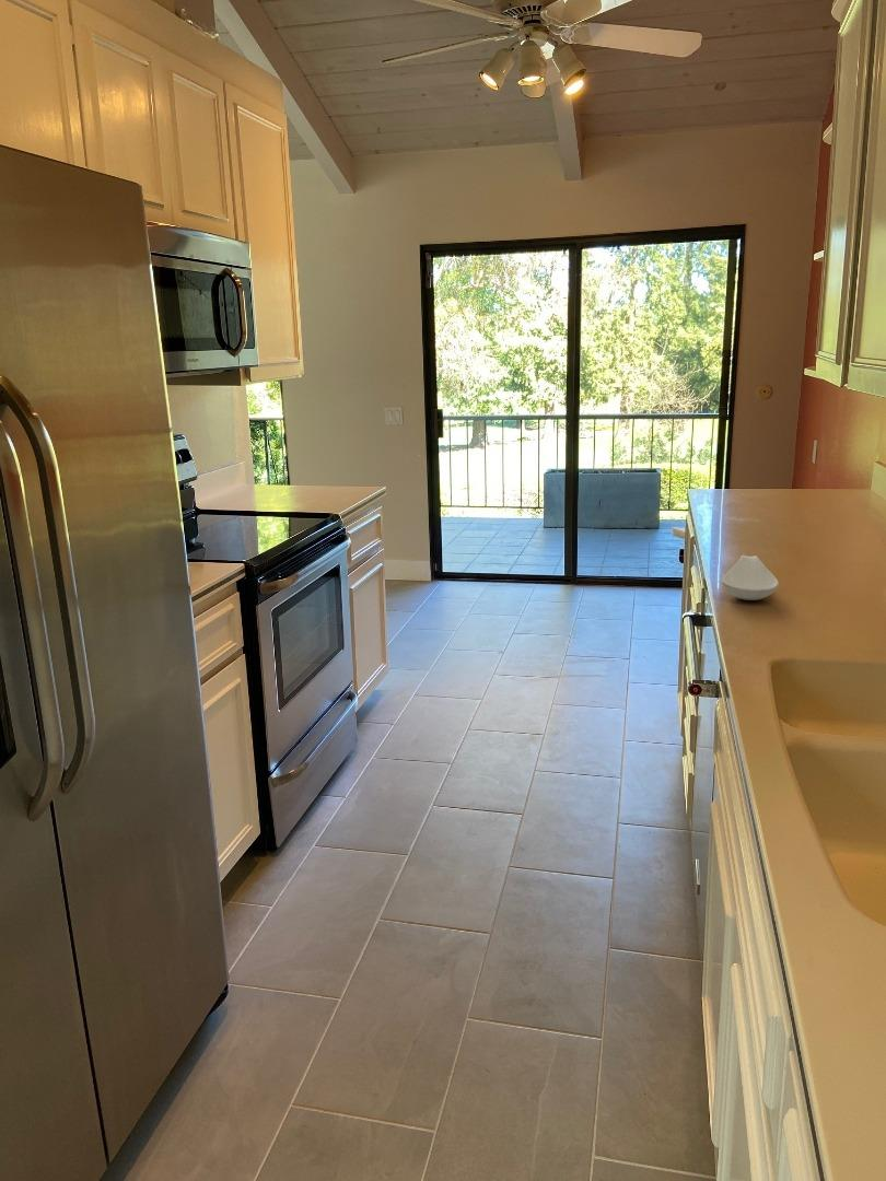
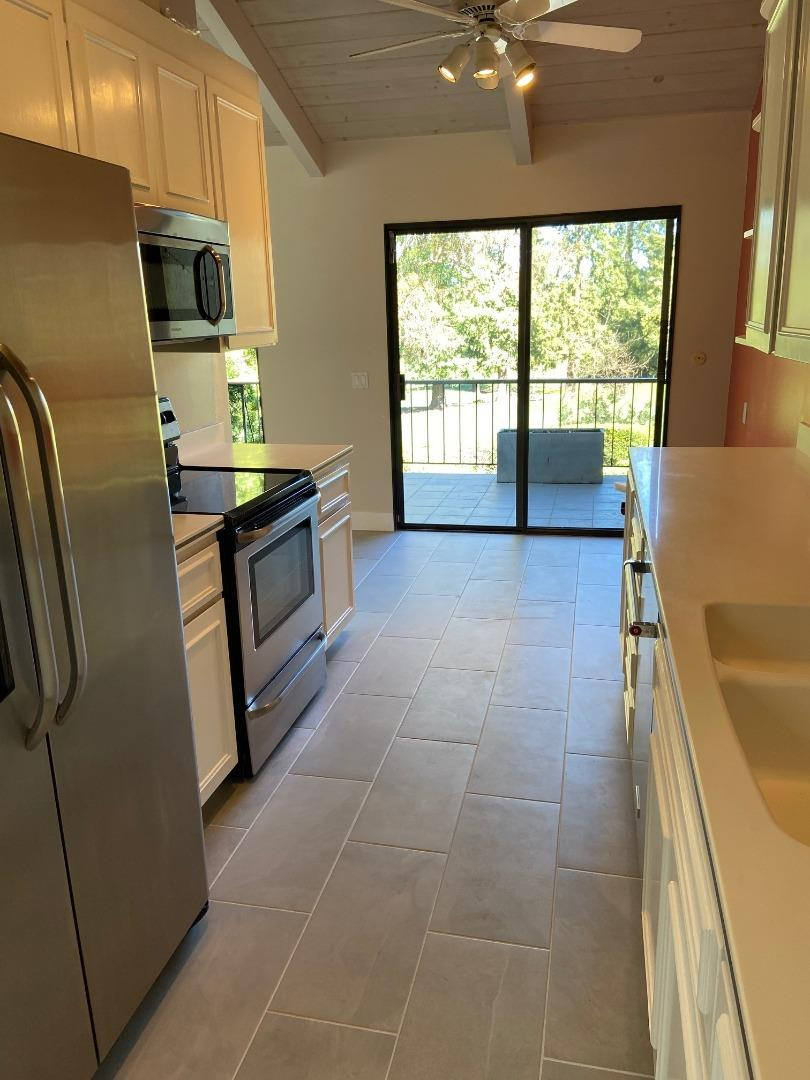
- spoon rest [721,554,780,601]
